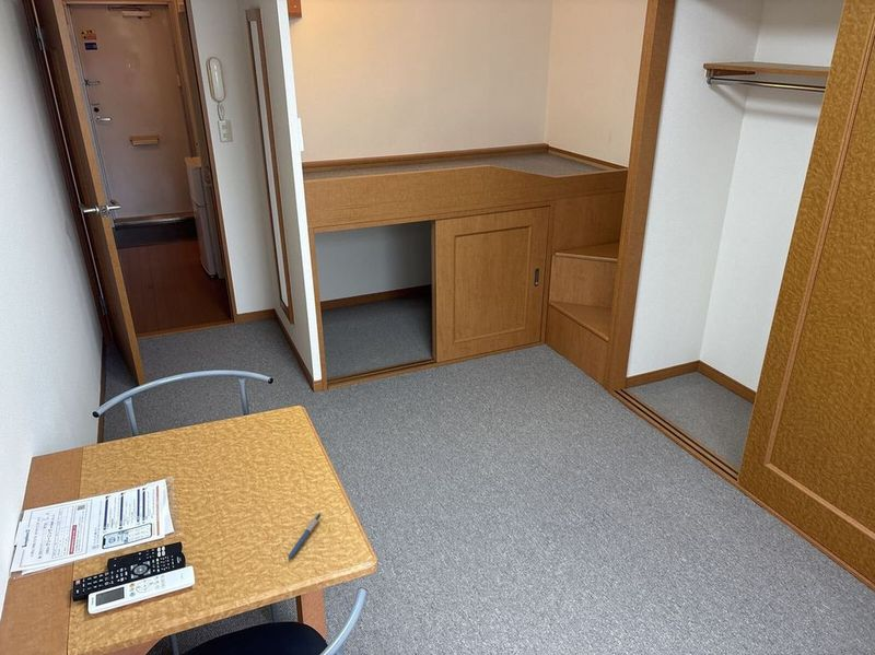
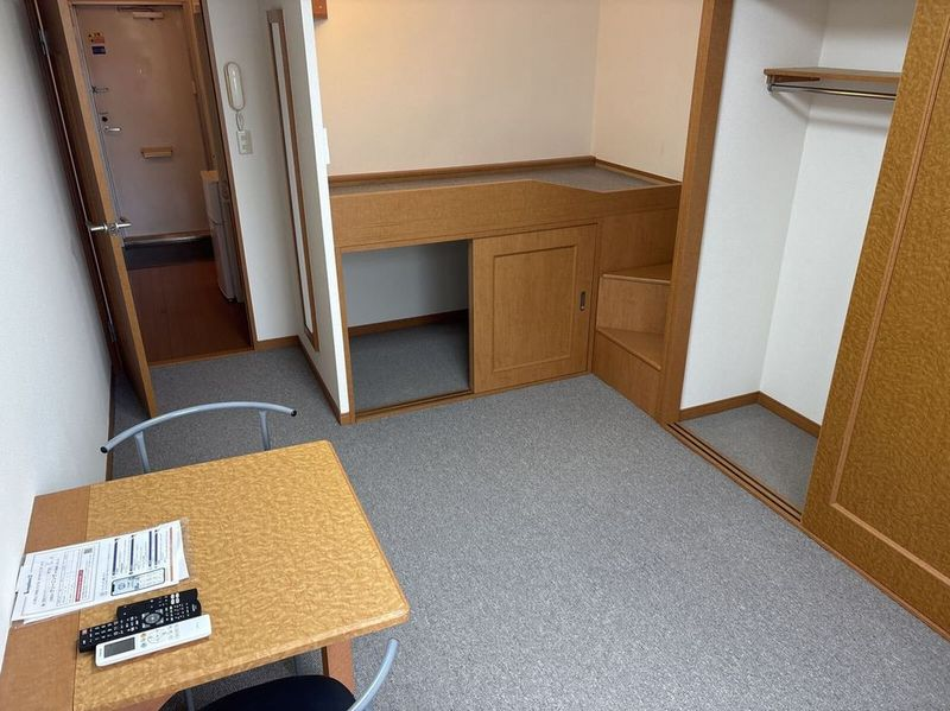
- pen [287,512,323,561]
